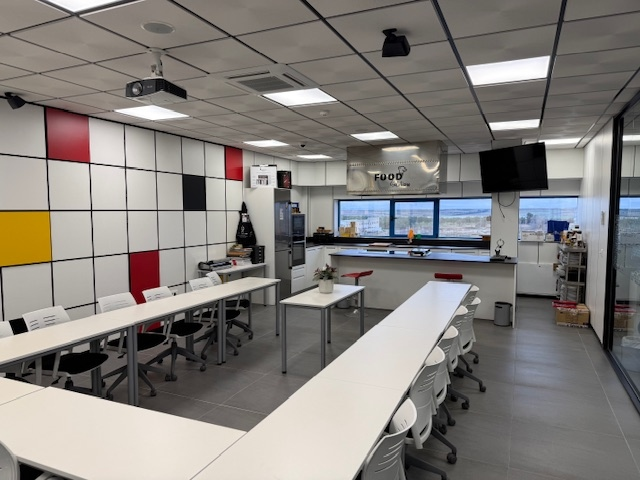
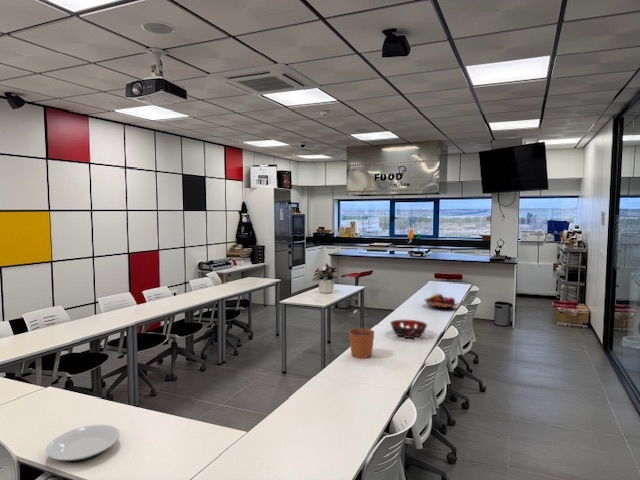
+ plate [45,424,120,463]
+ decorative bowl [389,319,428,339]
+ fruit basket [423,293,461,311]
+ plant pot [348,319,376,359]
